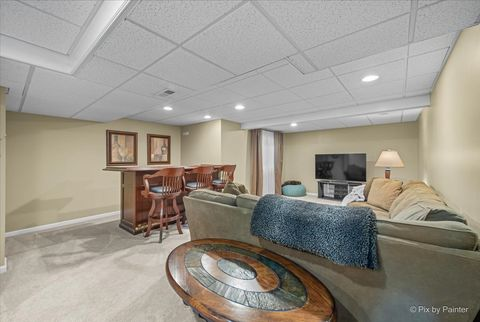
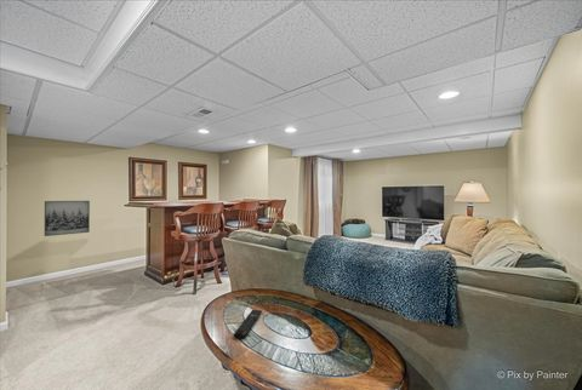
+ remote control [233,309,263,340]
+ wall art [44,200,91,237]
